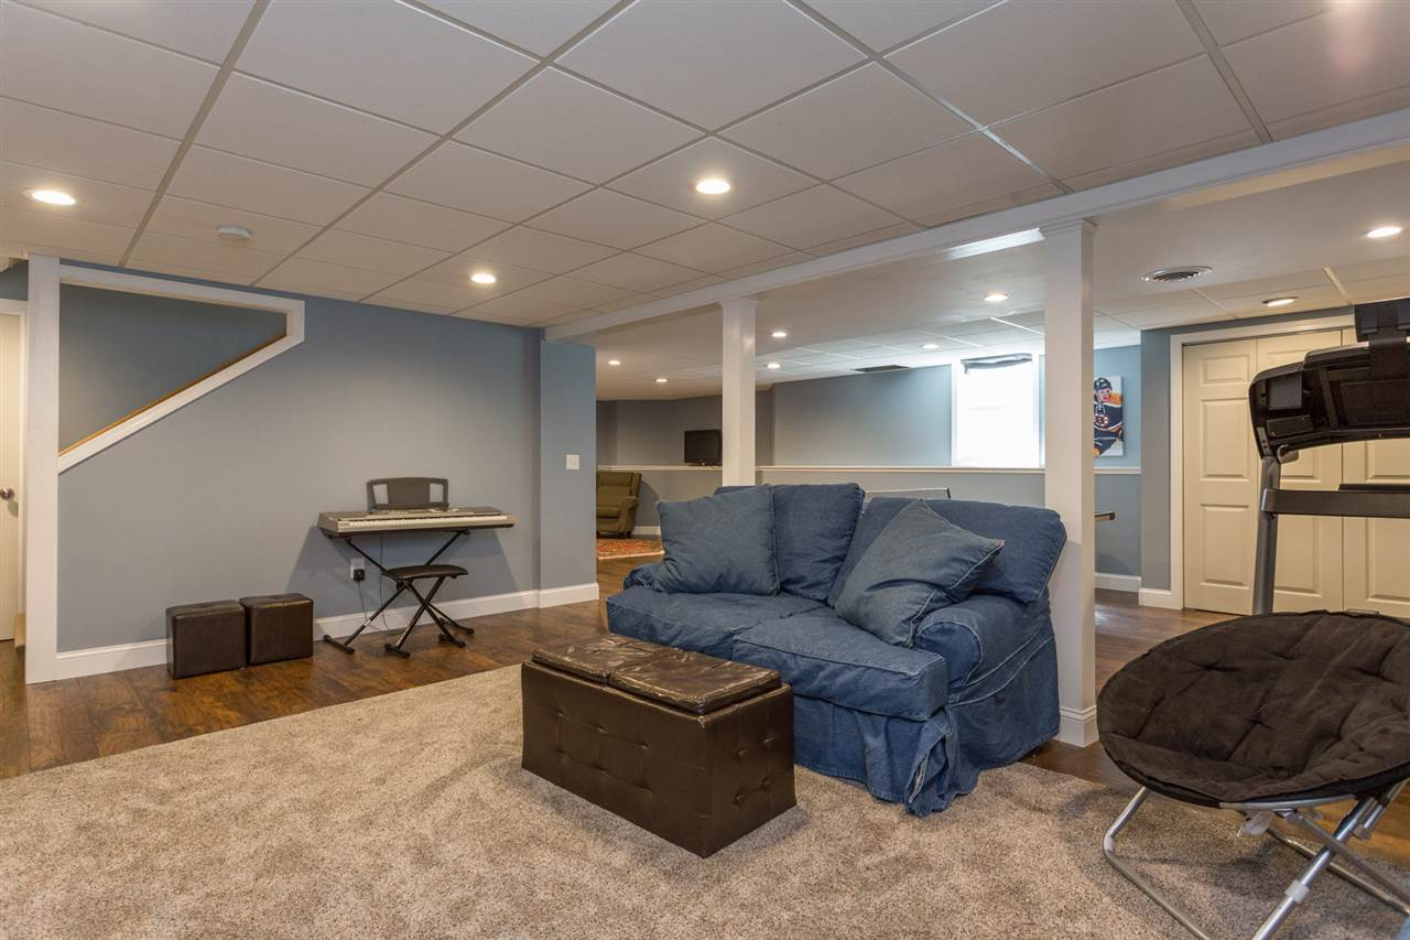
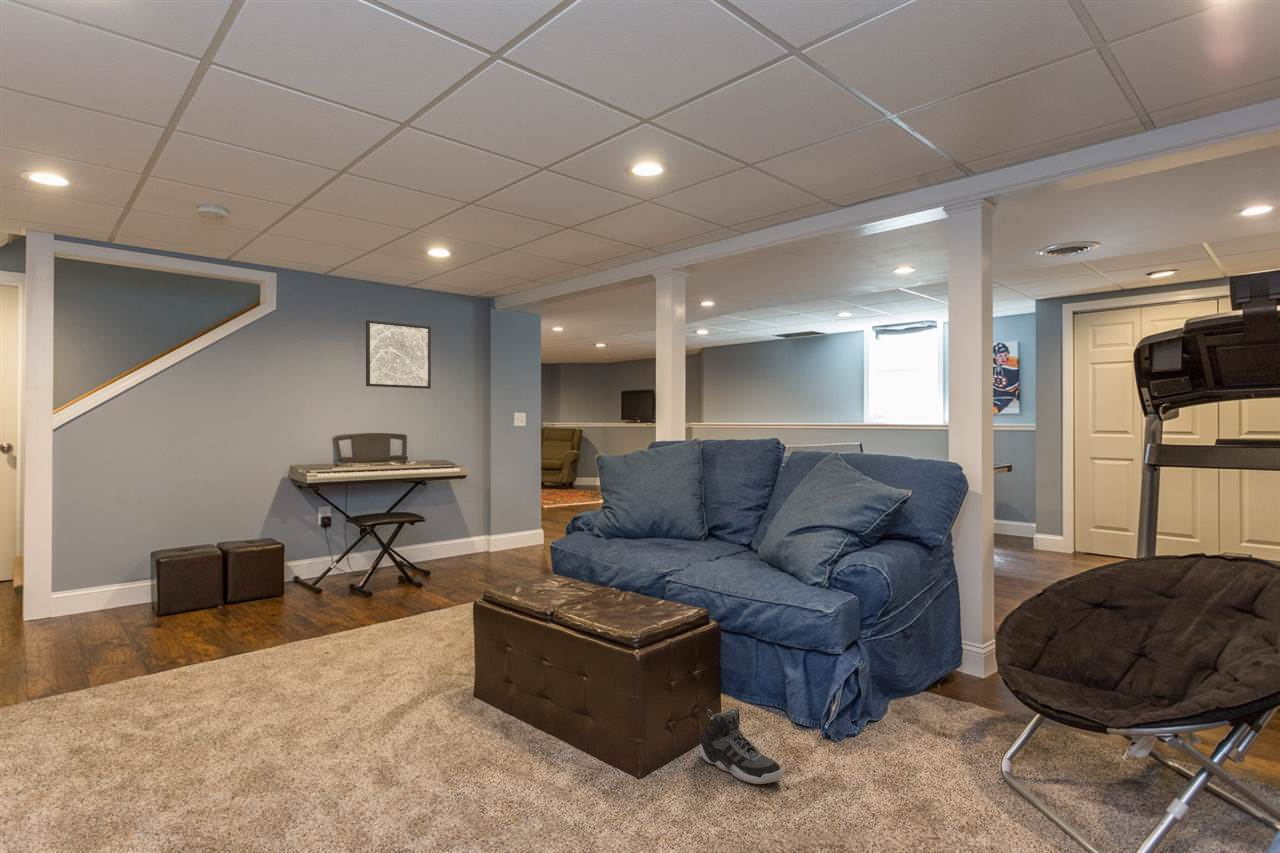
+ wall art [365,319,432,390]
+ sneaker [699,707,784,785]
